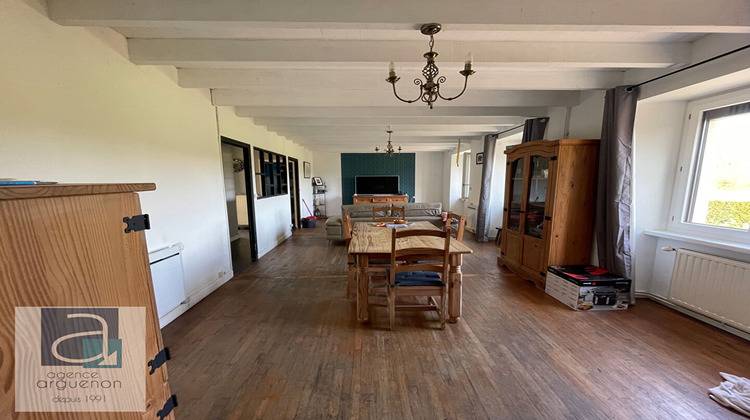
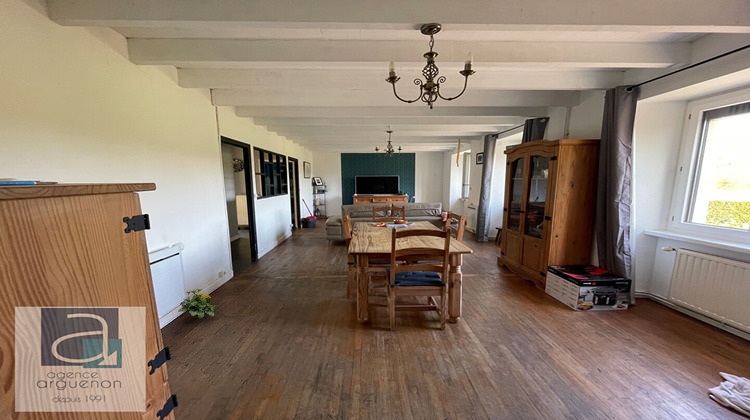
+ flowering plant [177,288,218,319]
